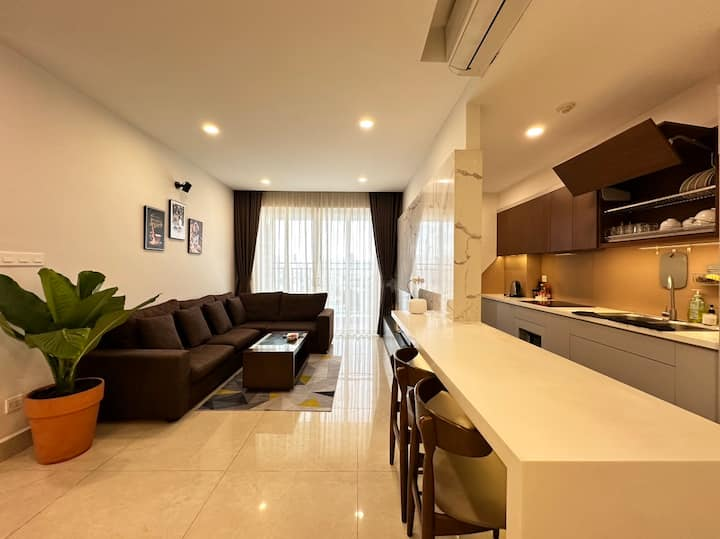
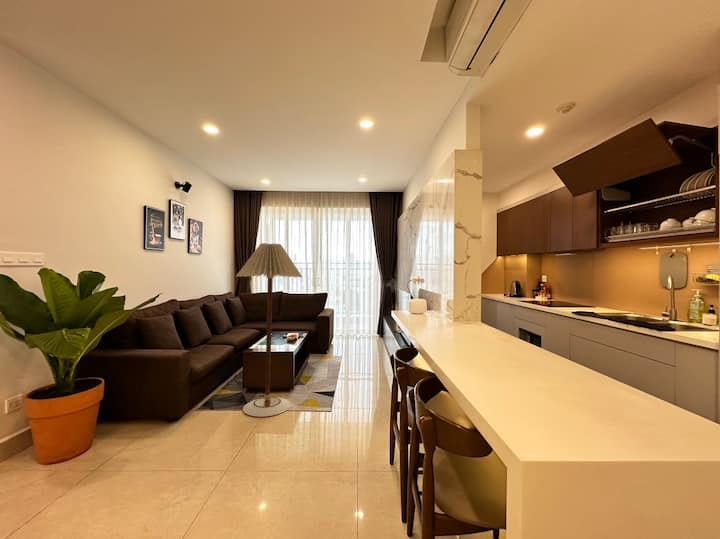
+ floor lamp [235,242,303,418]
